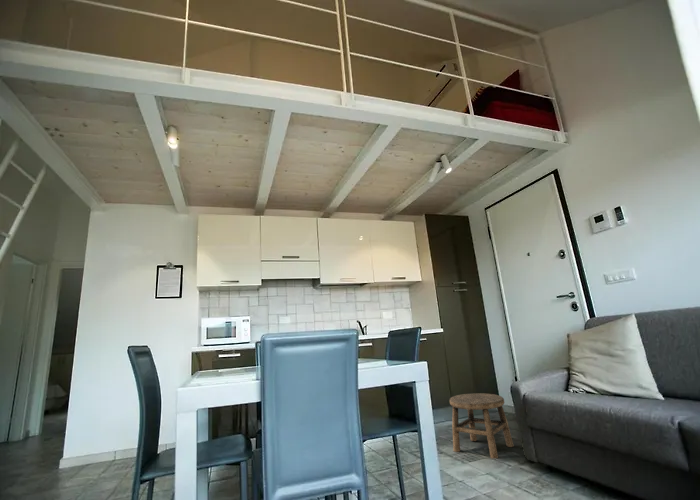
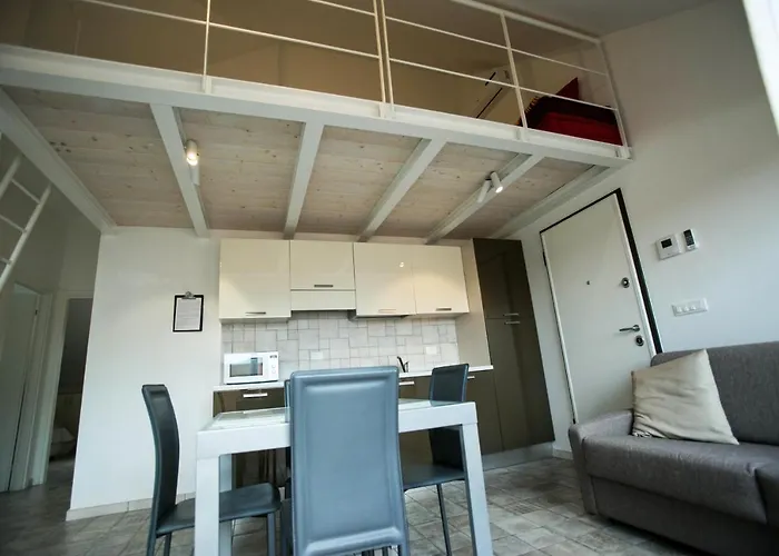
- stool [448,392,515,460]
